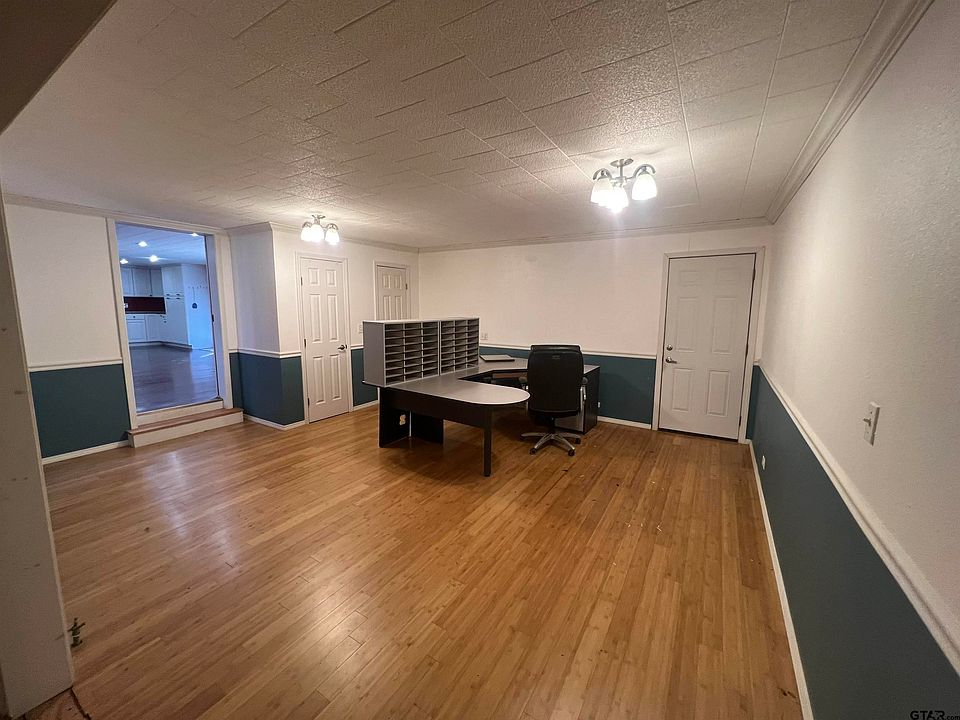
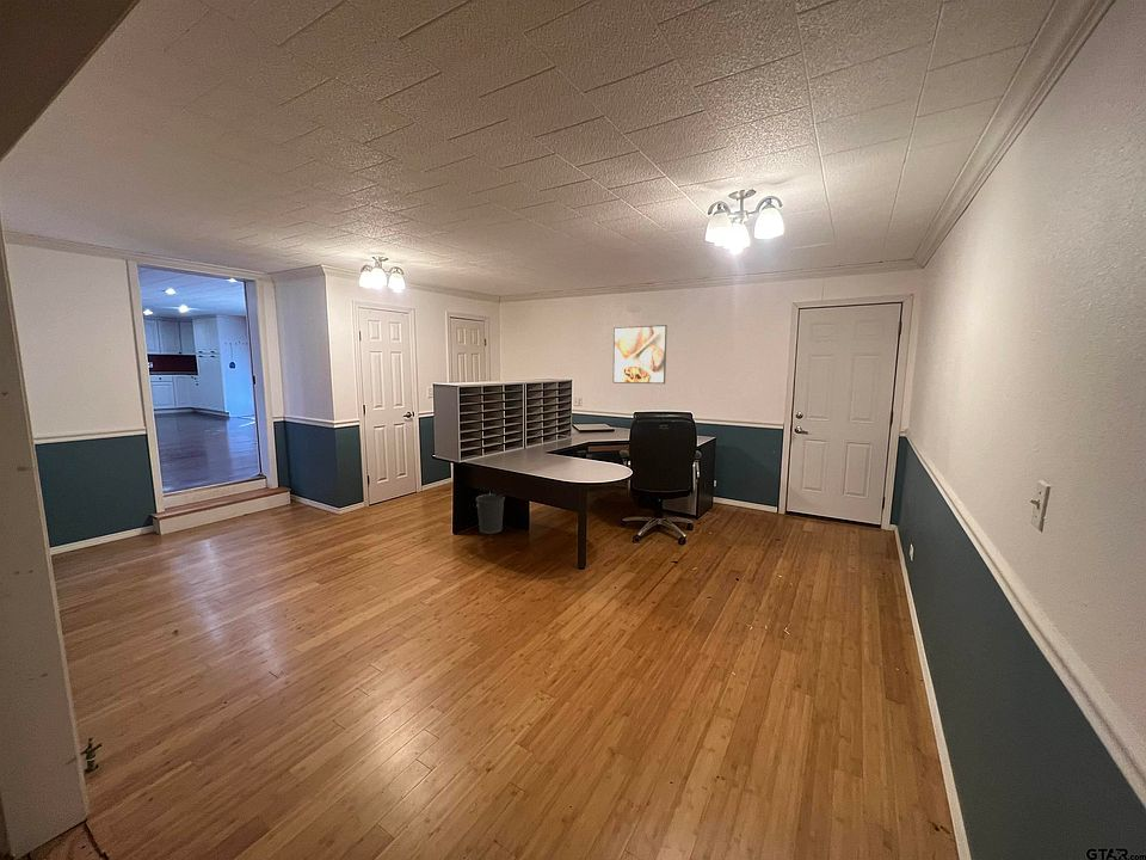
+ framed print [611,324,668,385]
+ wastebasket [475,493,506,534]
